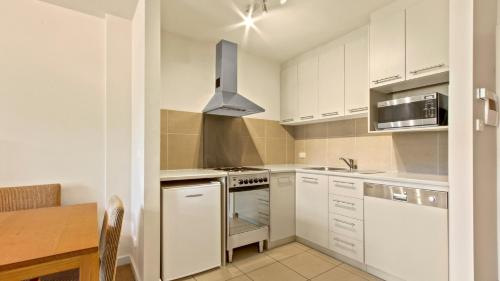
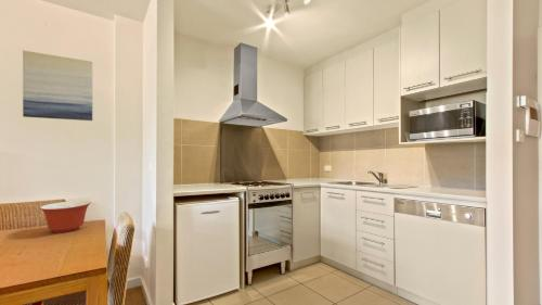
+ wall art [22,49,93,122]
+ mixing bowl [39,200,92,233]
